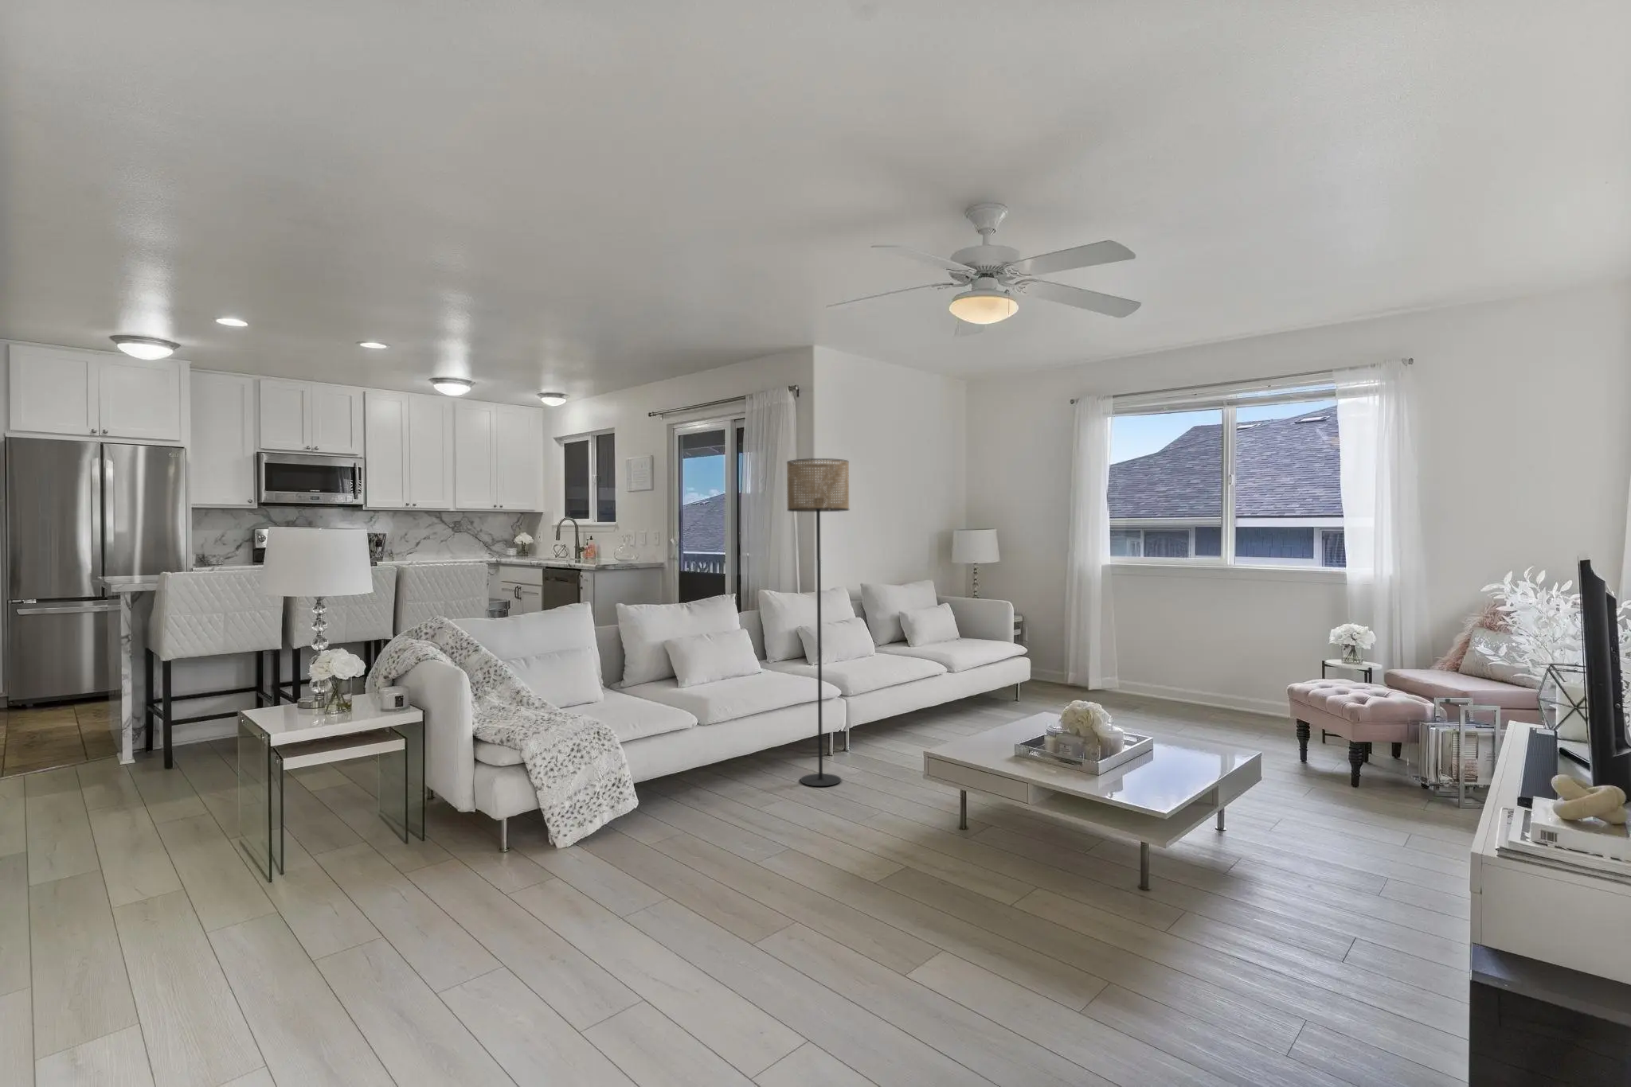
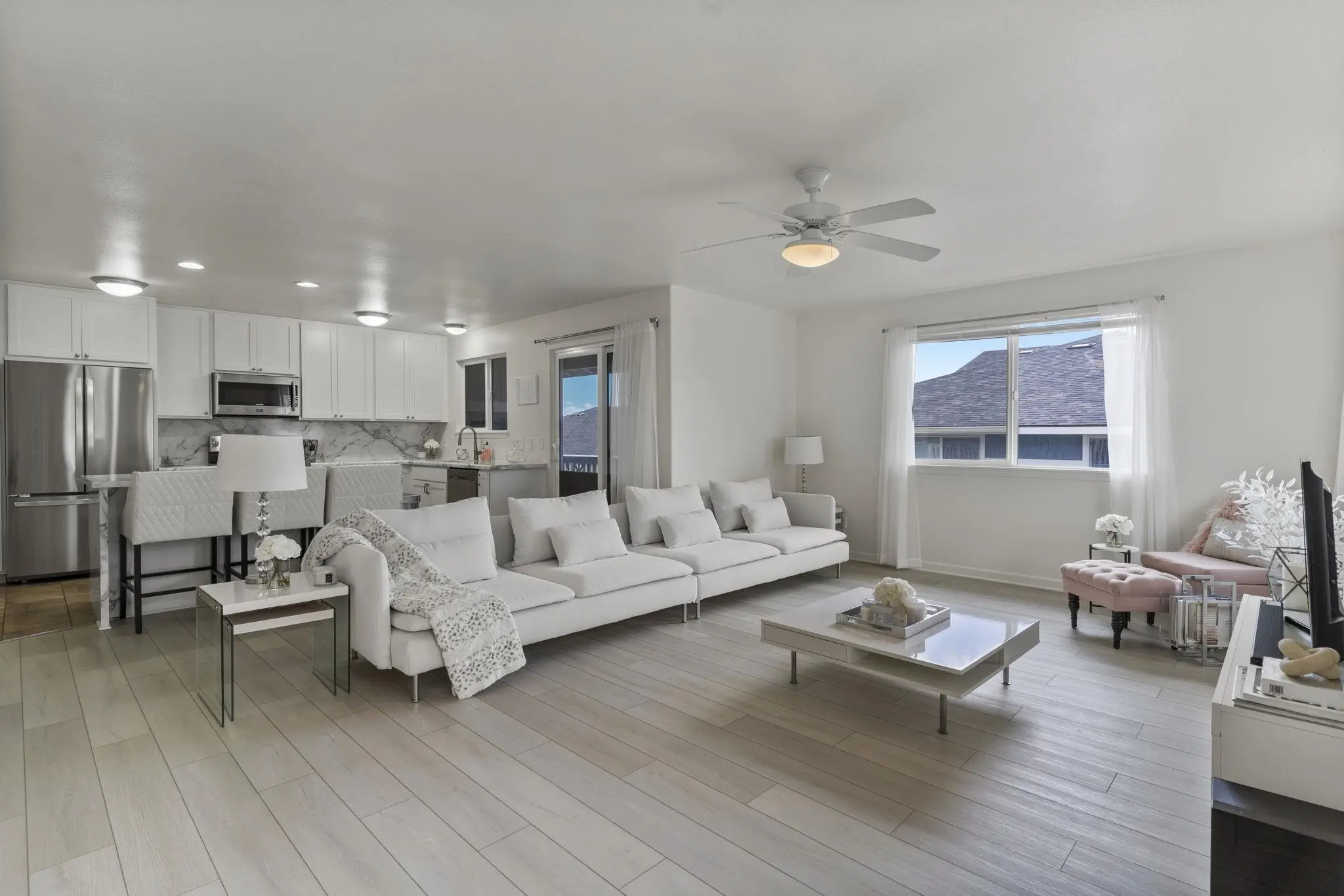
- floor lamp [786,457,849,787]
